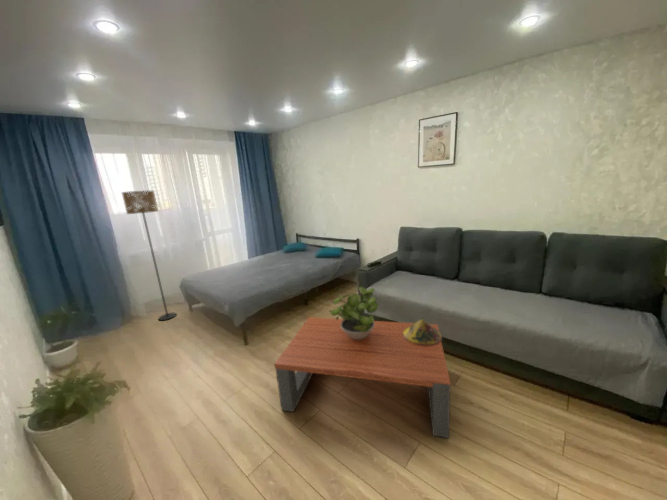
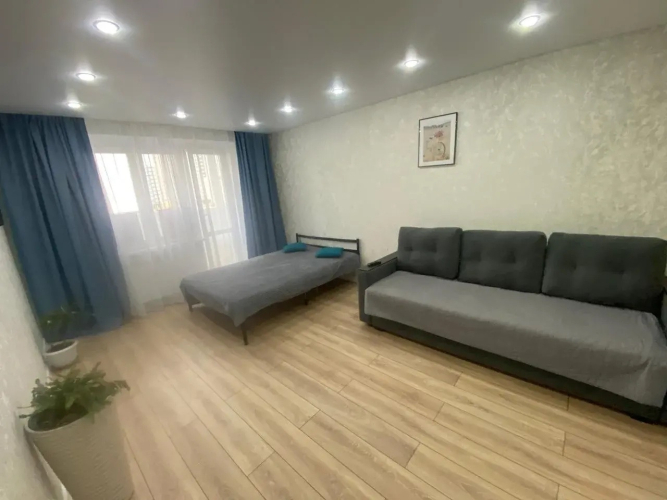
- floor lamp [121,190,178,321]
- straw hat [403,318,443,346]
- potted plant [329,286,379,340]
- coffee table [274,316,452,439]
